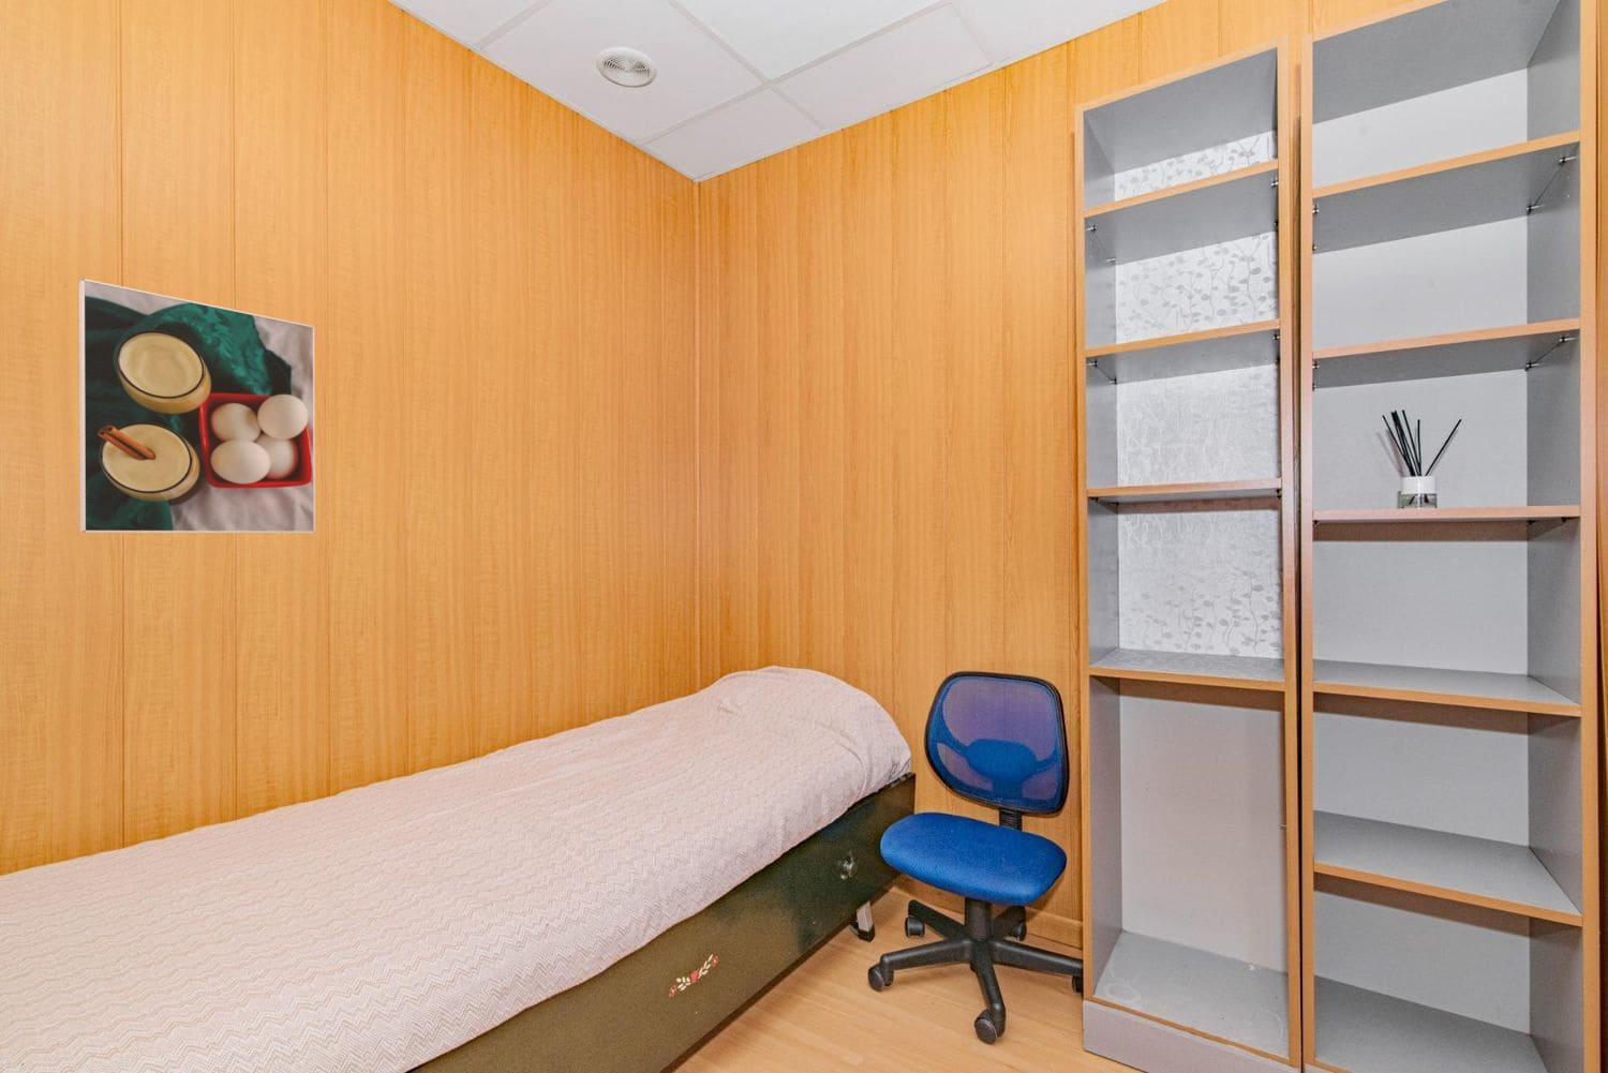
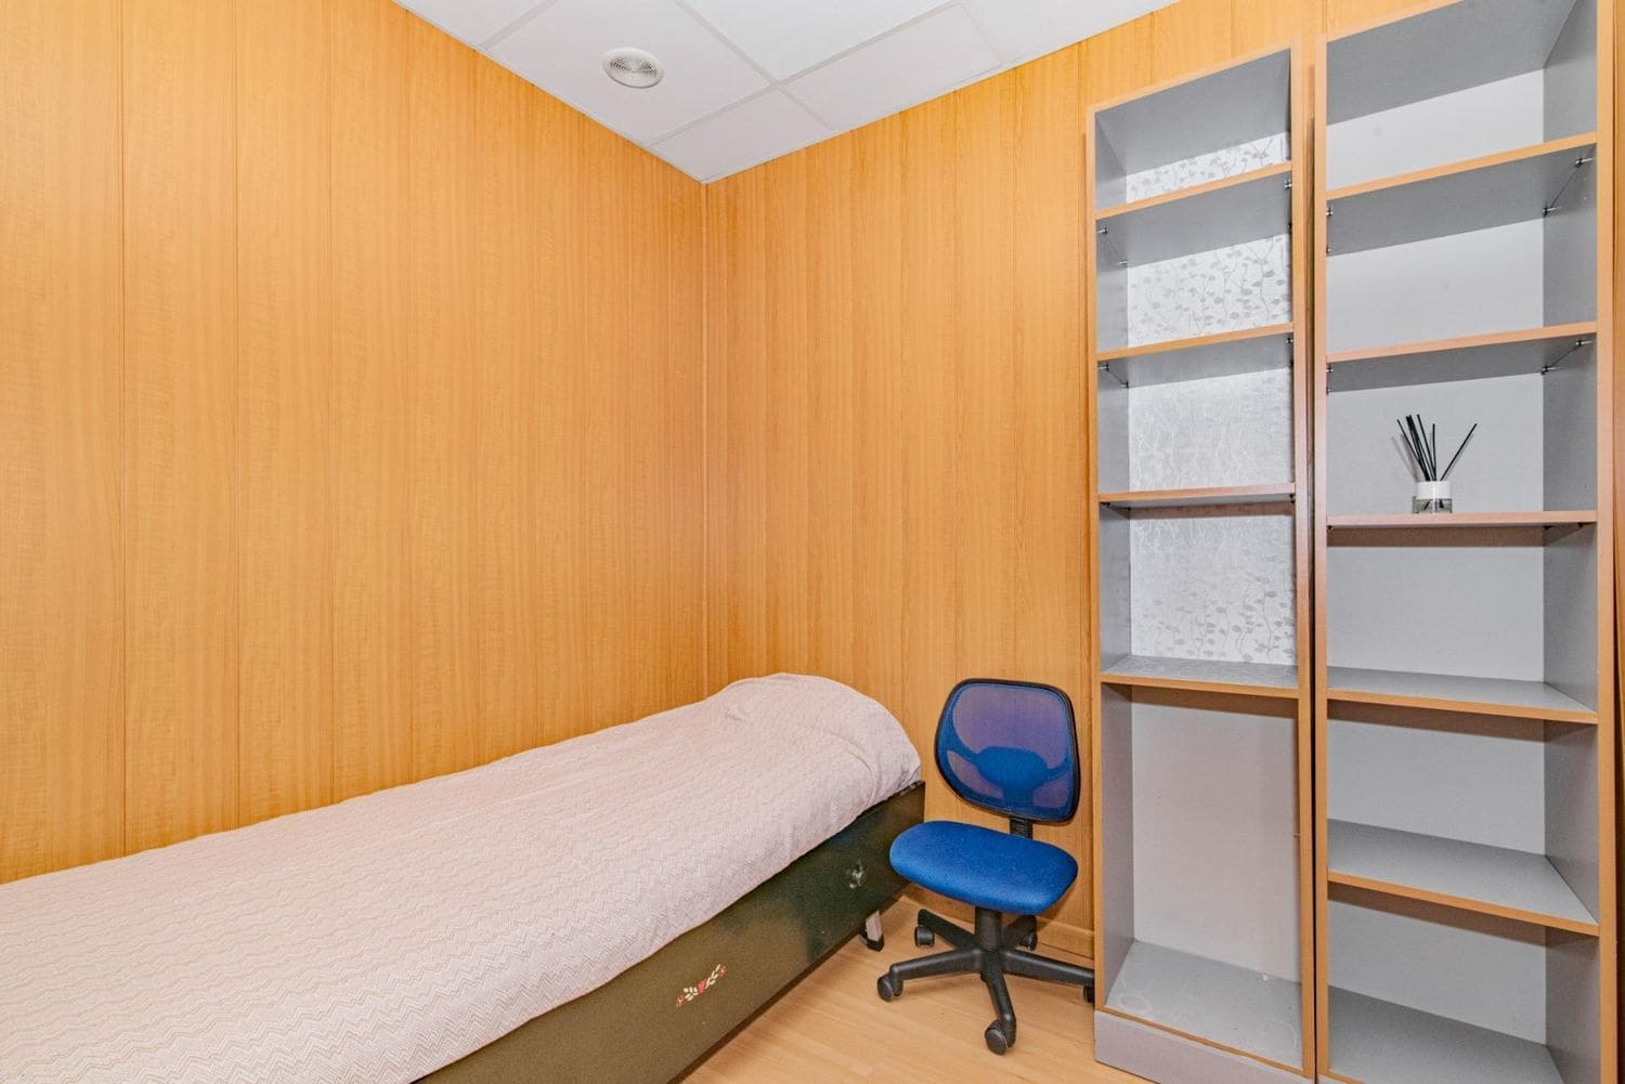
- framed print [77,278,316,534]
